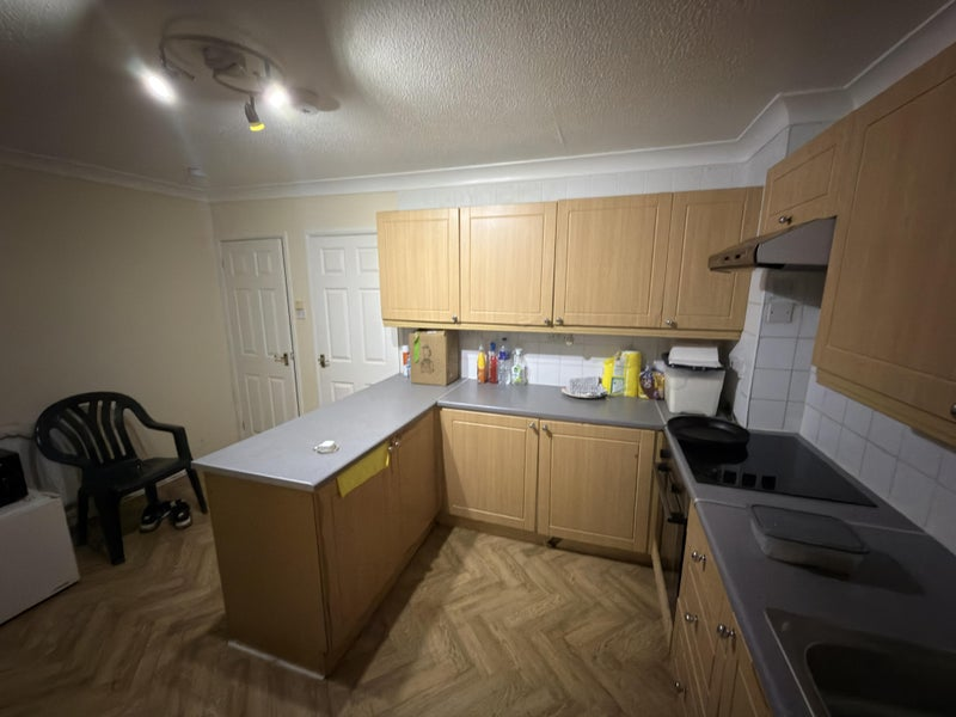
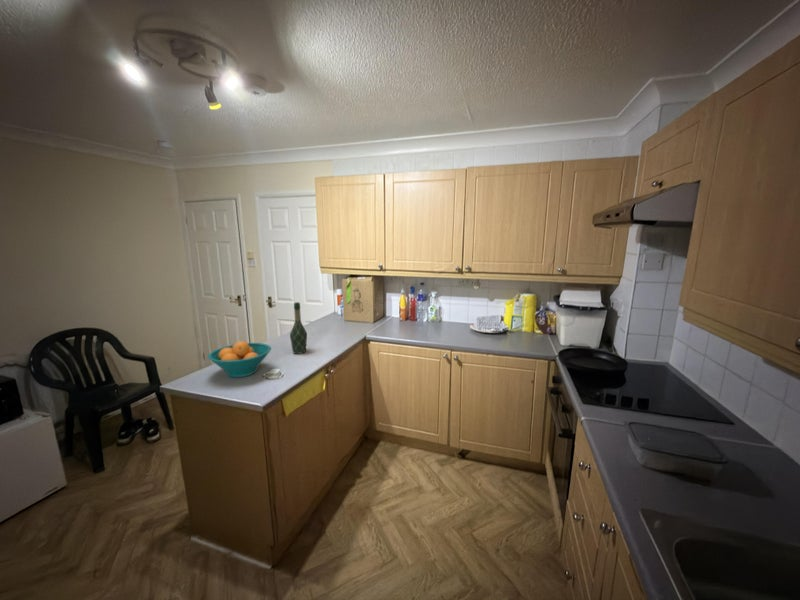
+ fruit bowl [207,340,272,378]
+ wine bottle [289,301,308,355]
